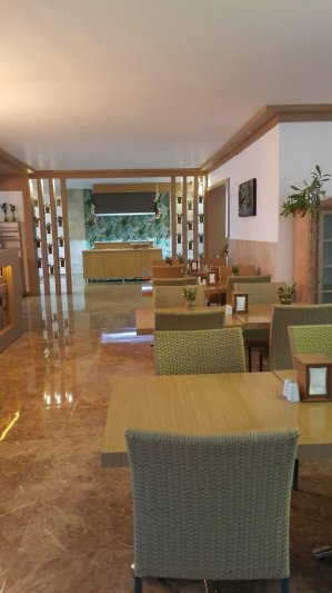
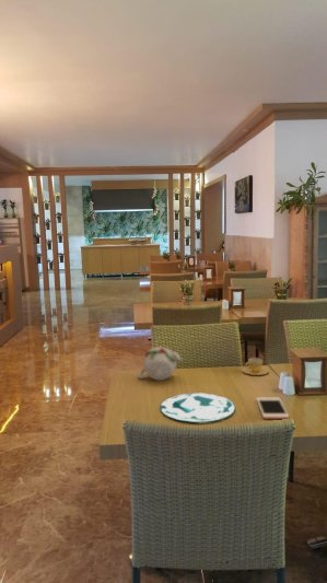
+ cup [241,357,270,376]
+ cell phone [255,397,290,420]
+ teapot [137,346,185,382]
+ plate [159,392,236,423]
